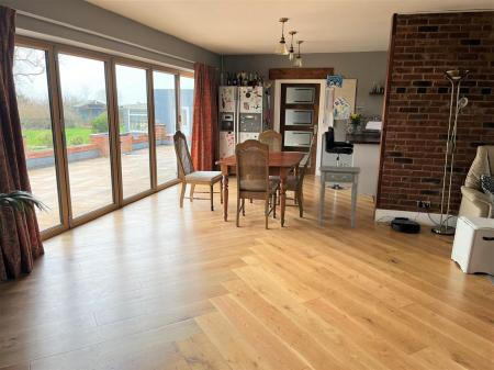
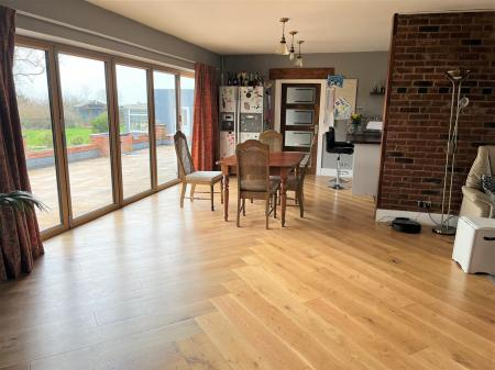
- side table [317,165,362,228]
